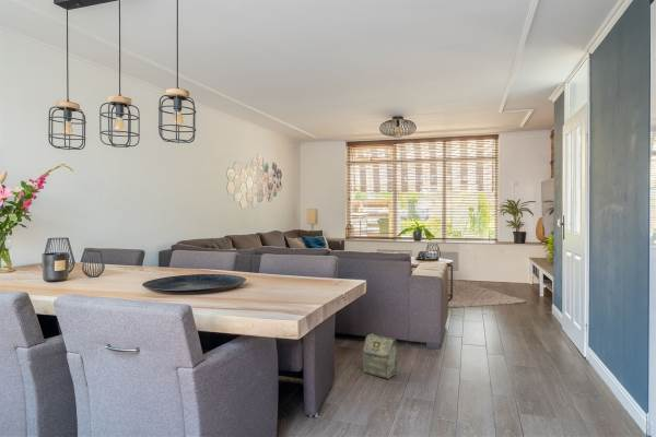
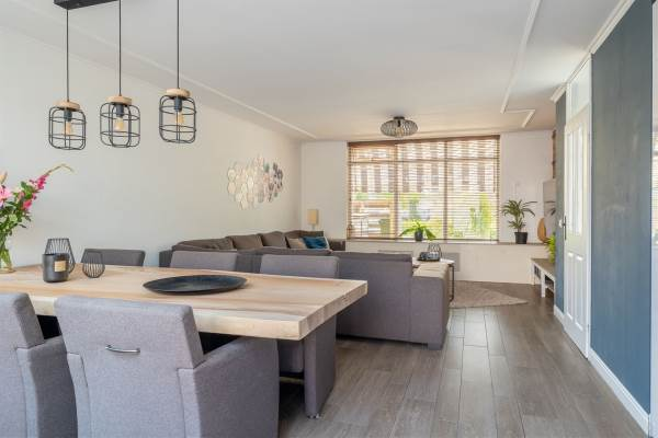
- bag [362,332,398,380]
